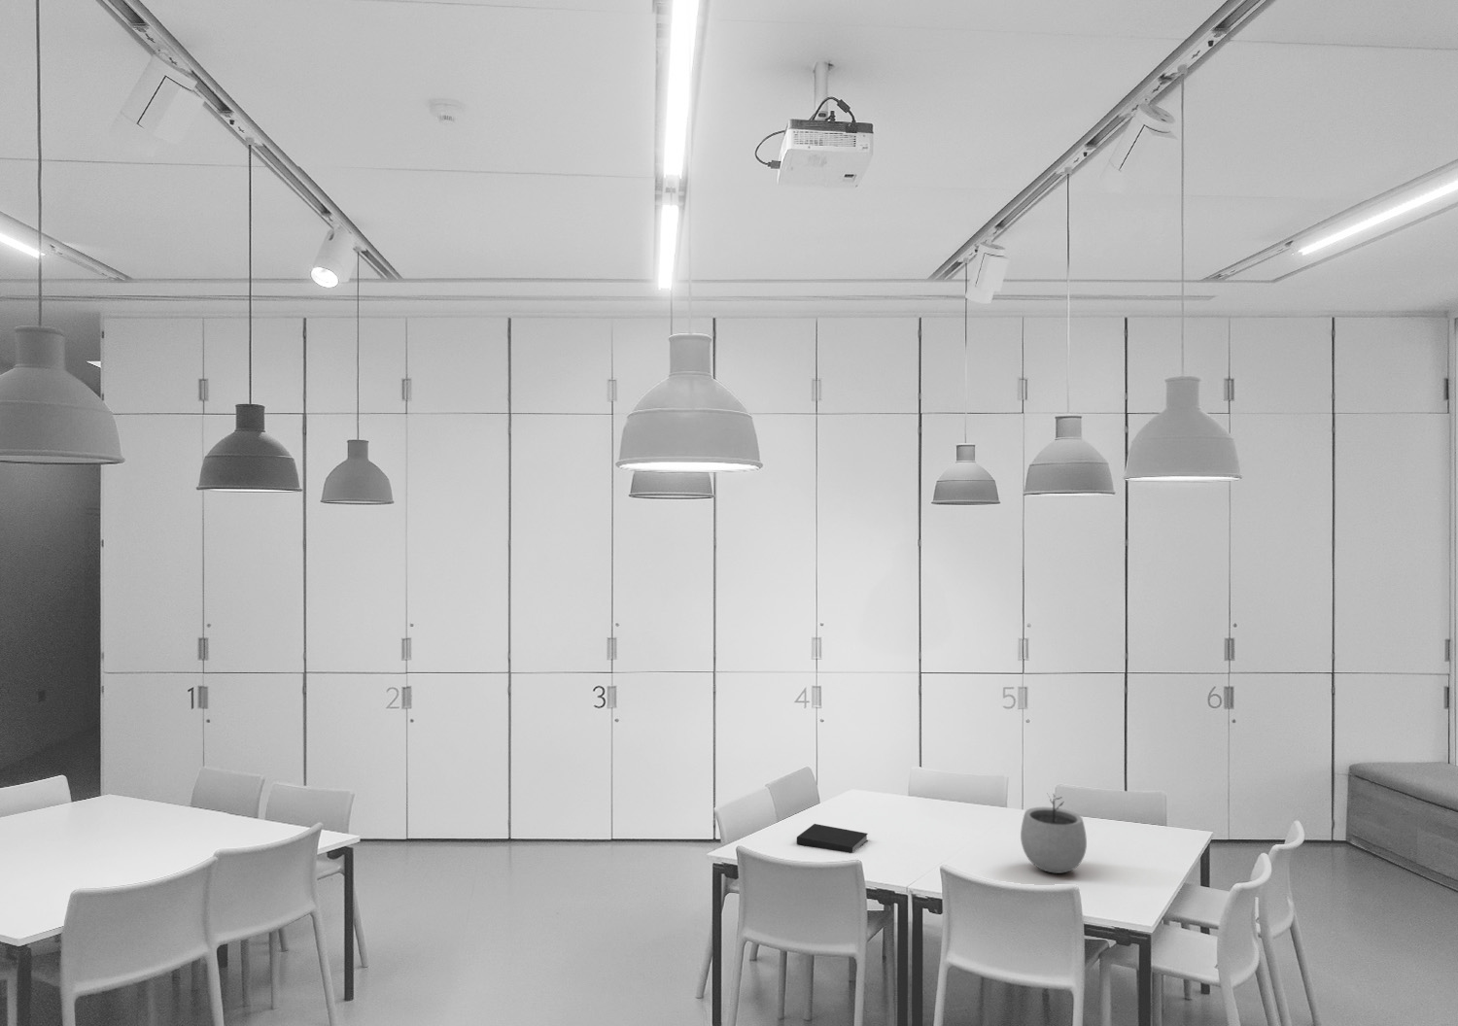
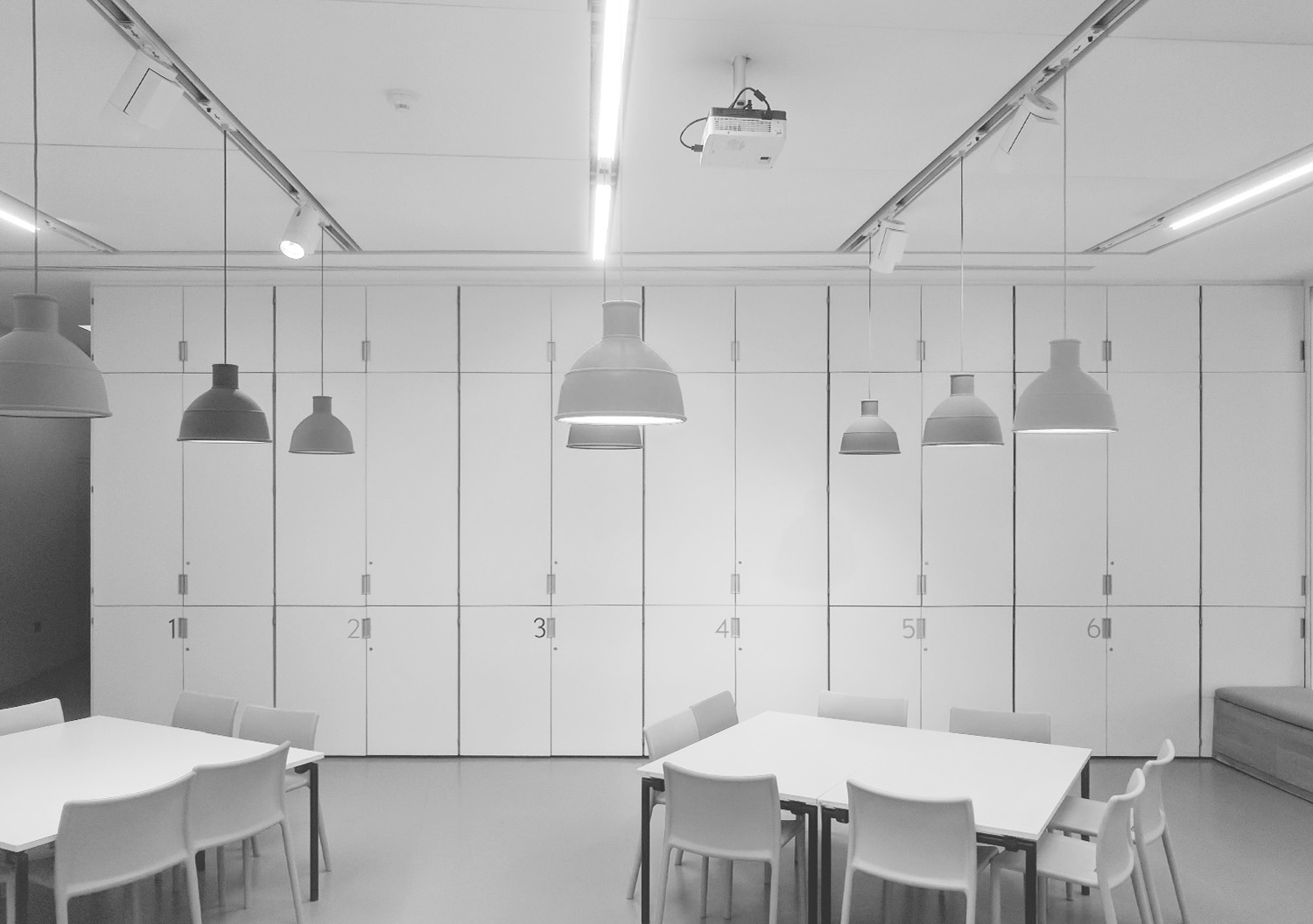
- notebook [796,823,869,854]
- plant pot [1019,793,1087,875]
